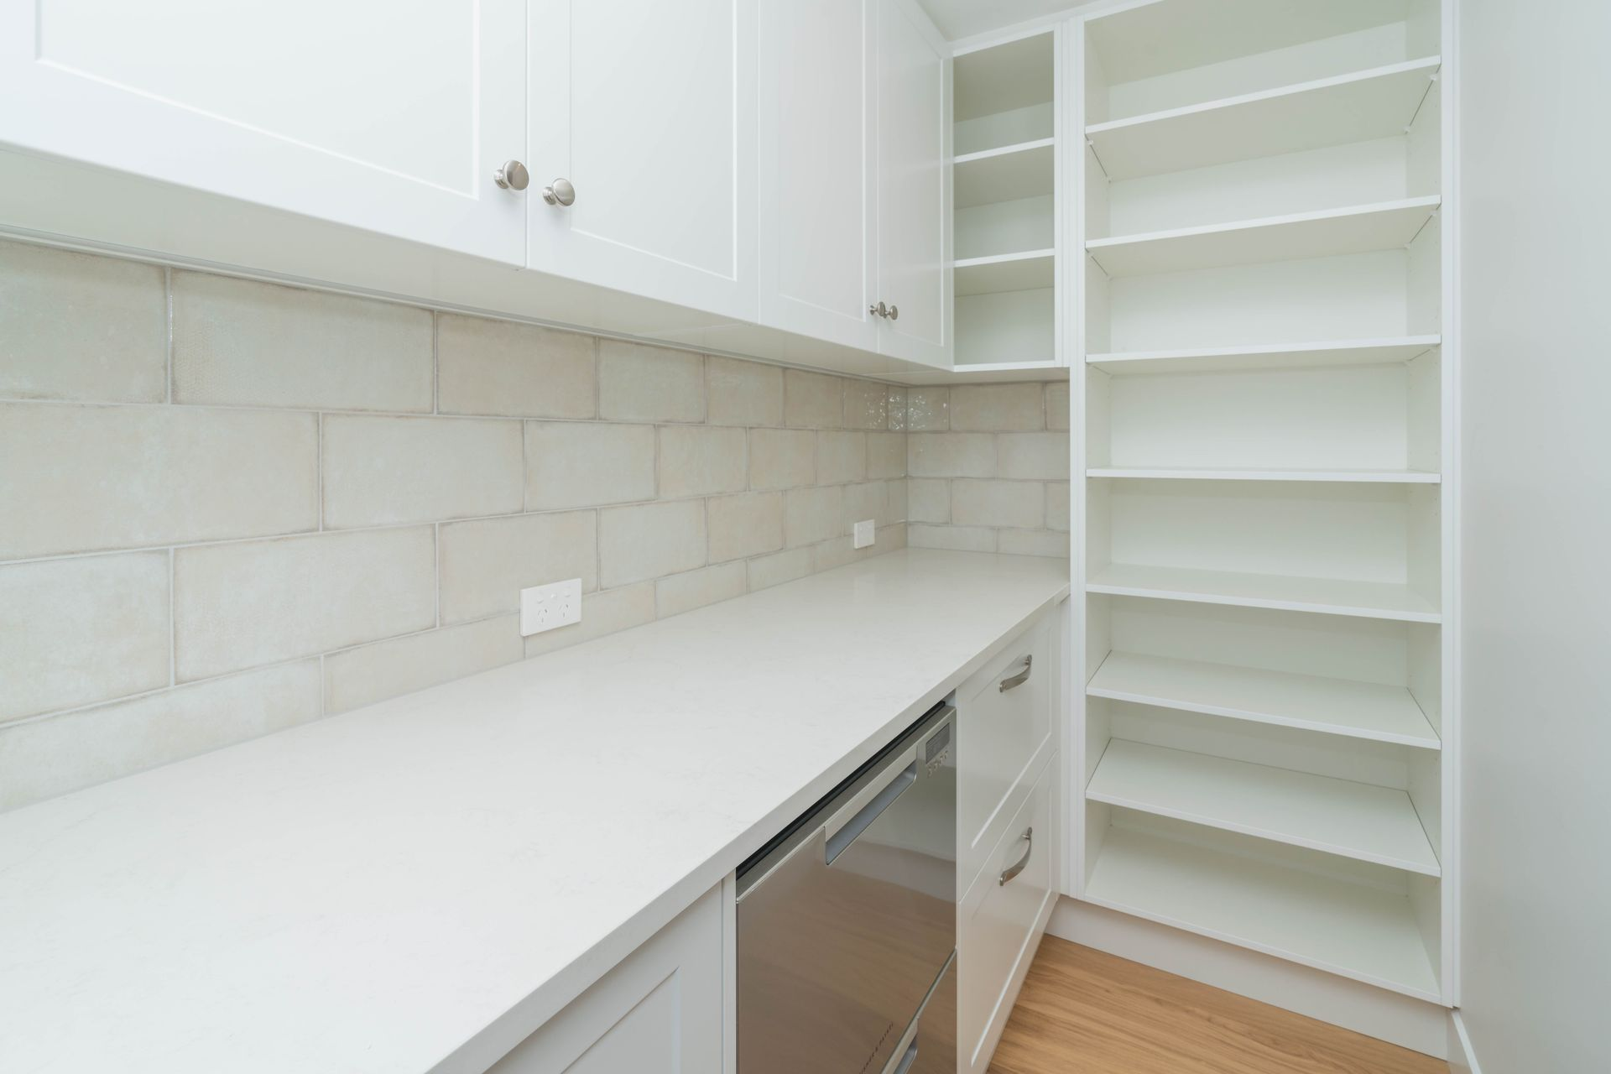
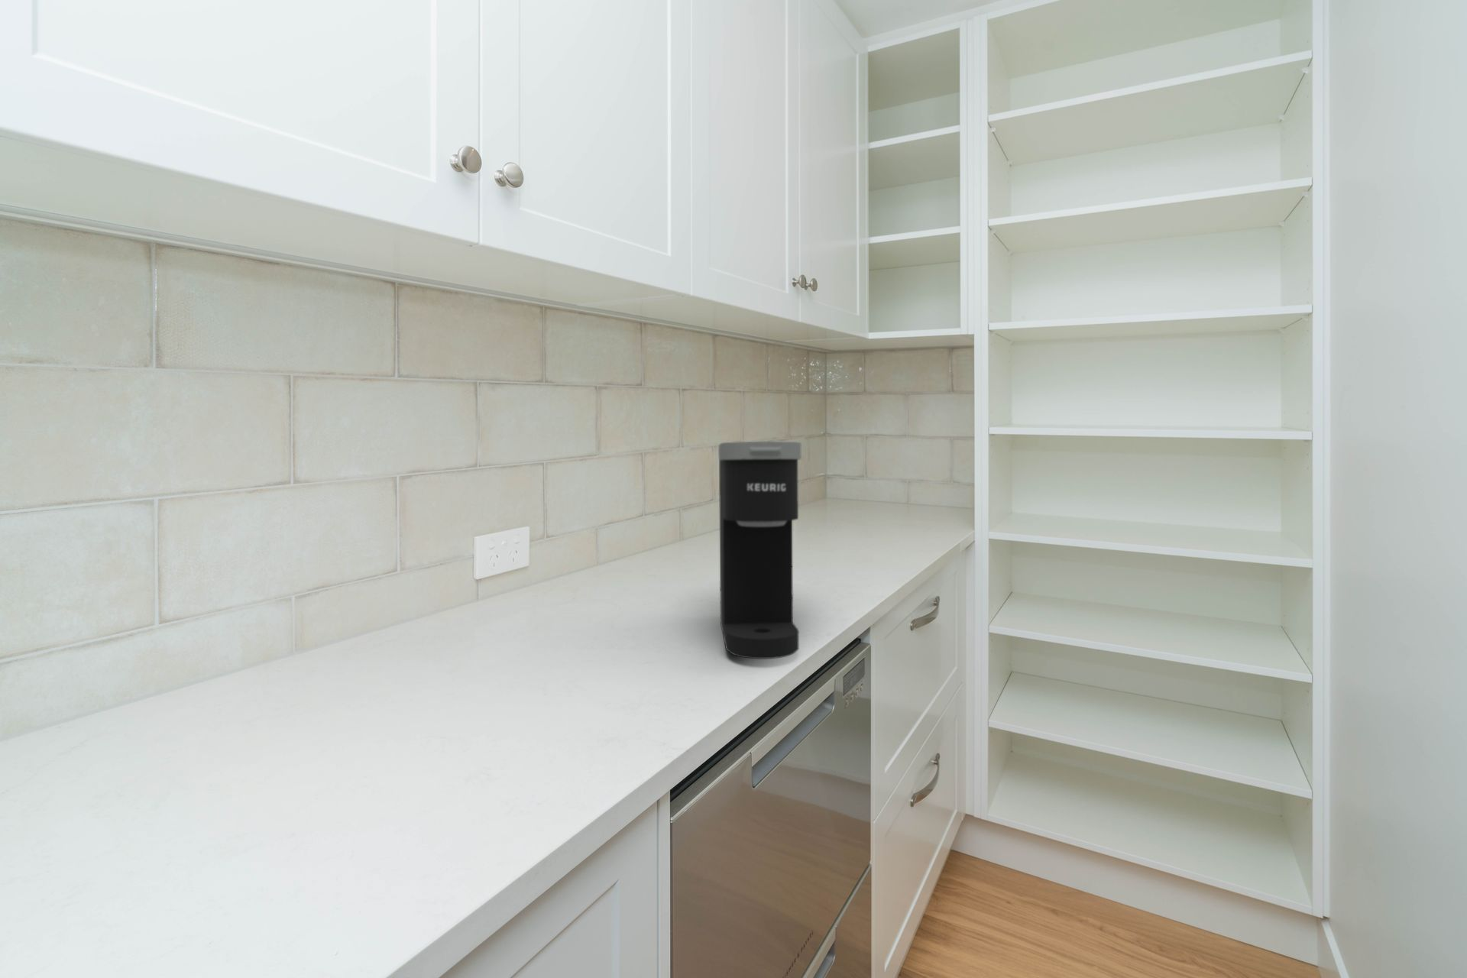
+ coffee maker [717,441,802,659]
